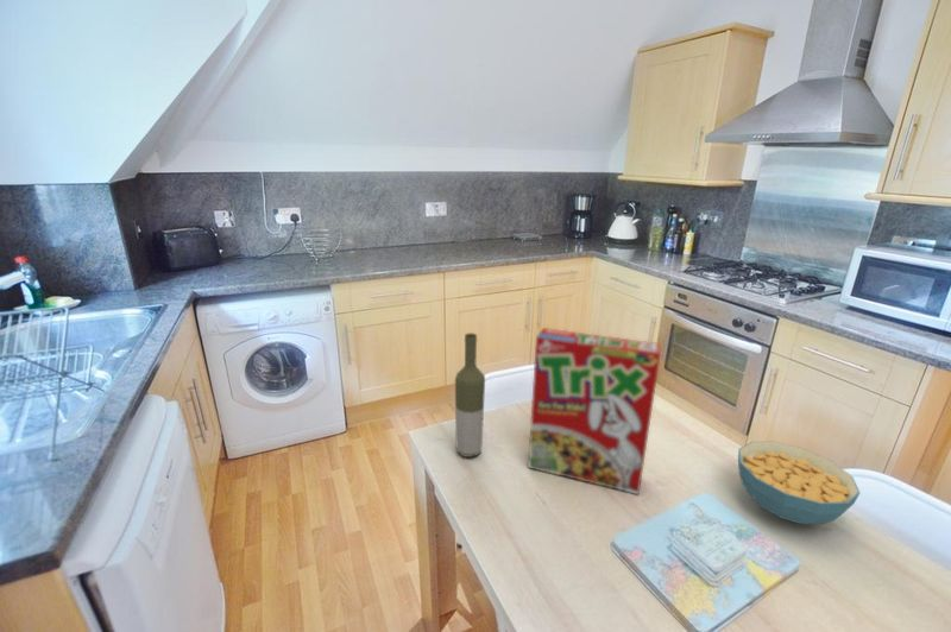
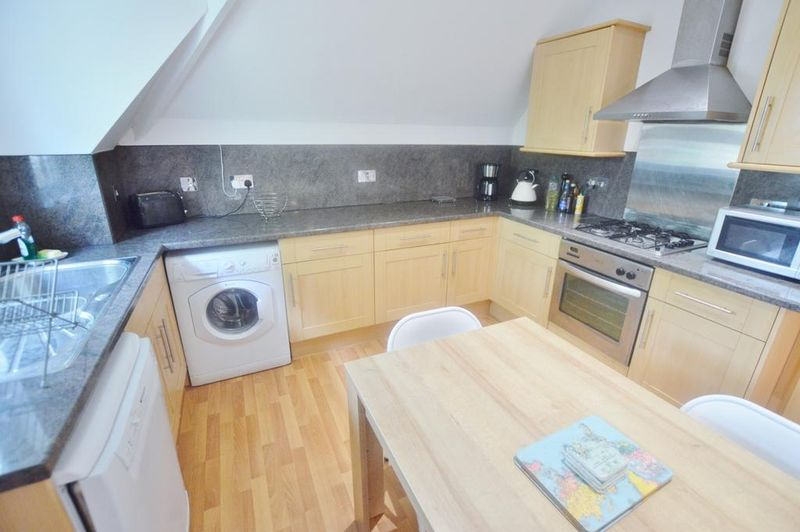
- bottle [454,331,486,459]
- cereal bowl [737,441,861,525]
- cereal box [527,327,662,495]
